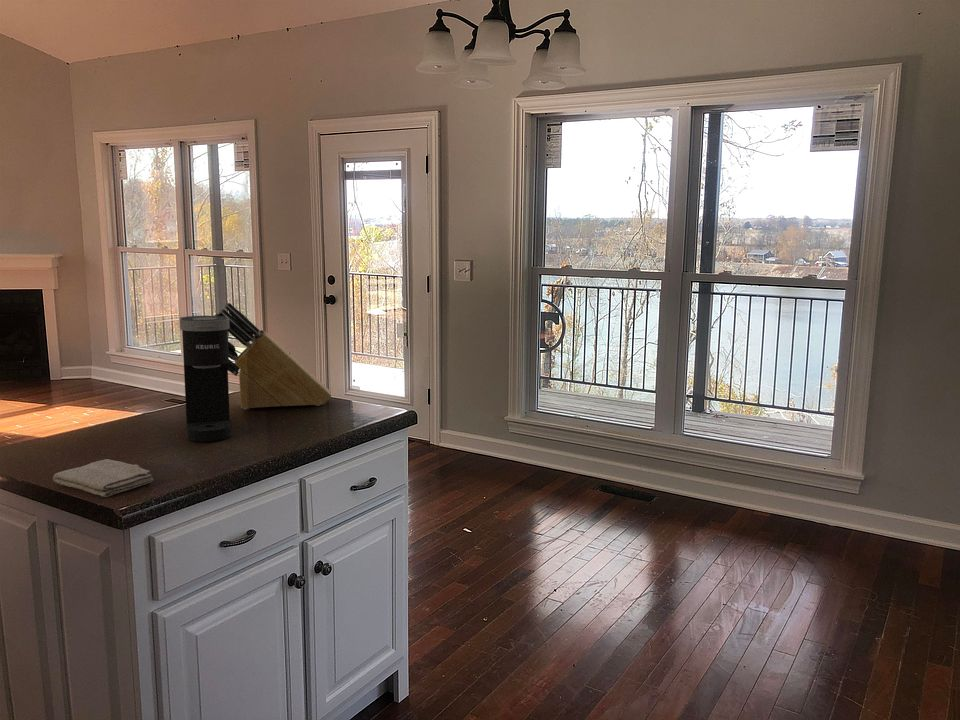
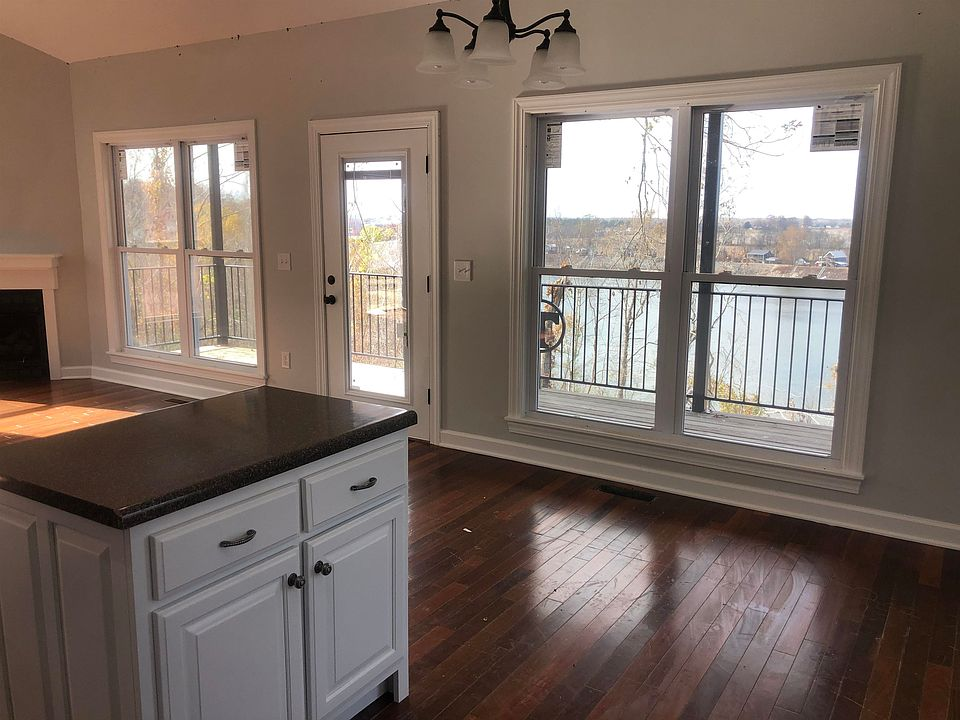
- coffee maker [179,315,233,443]
- knife block [213,302,332,410]
- washcloth [52,458,155,498]
